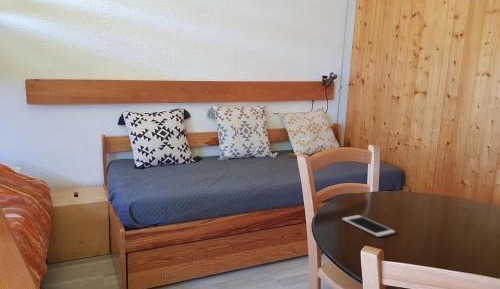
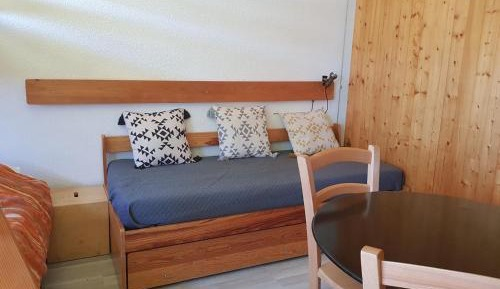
- cell phone [341,214,396,238]
